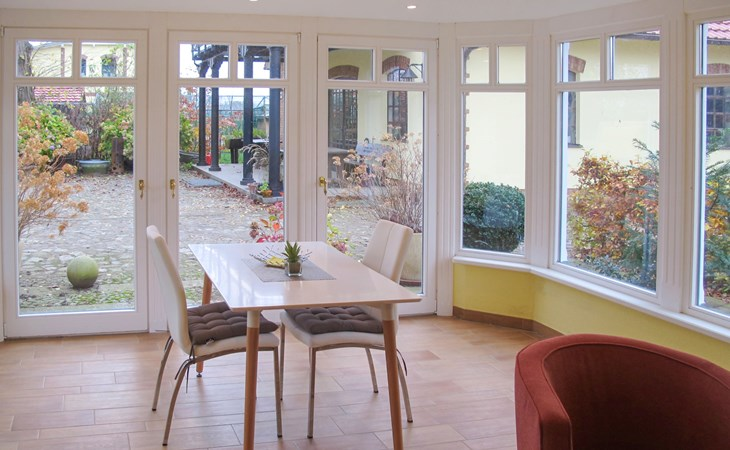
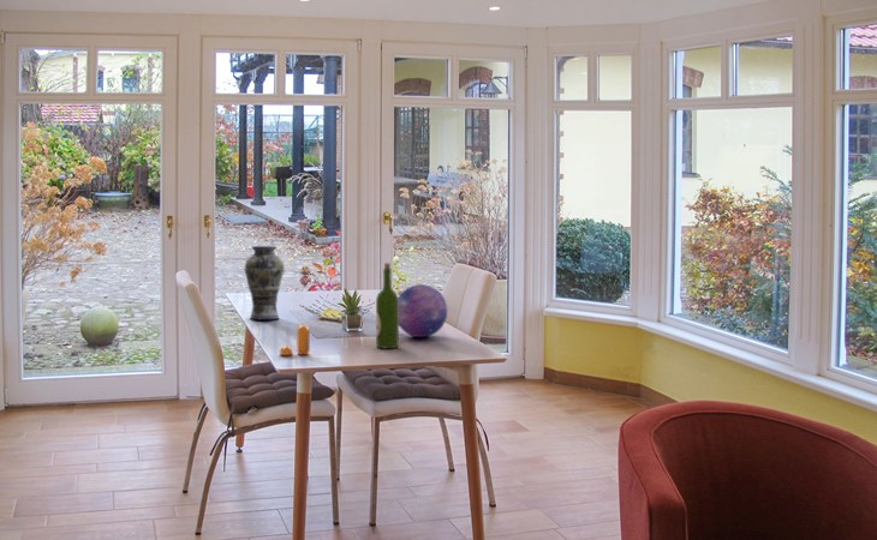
+ decorative ball [398,283,449,338]
+ vase [243,245,286,320]
+ pepper shaker [279,324,311,356]
+ wine bottle [375,262,400,349]
